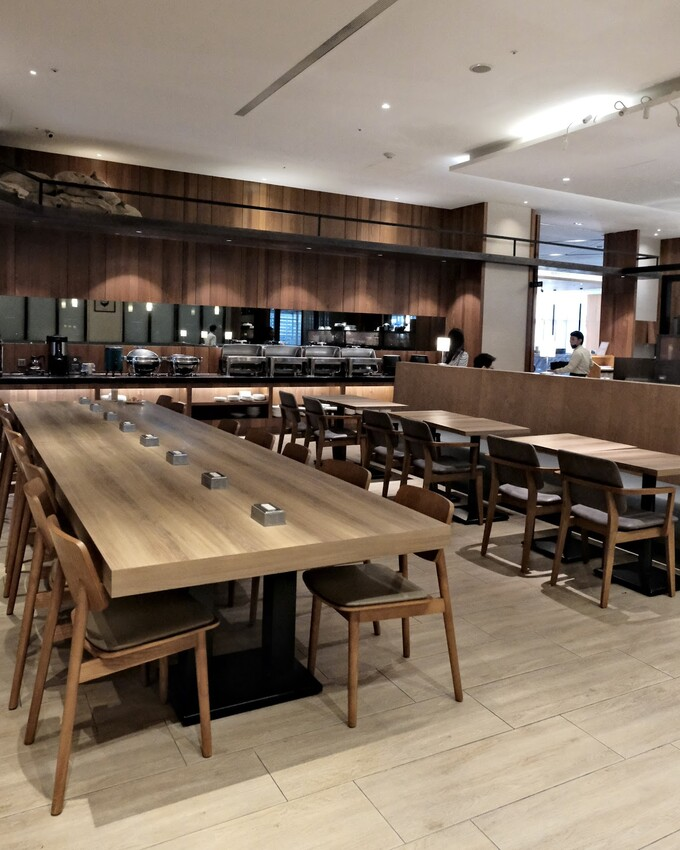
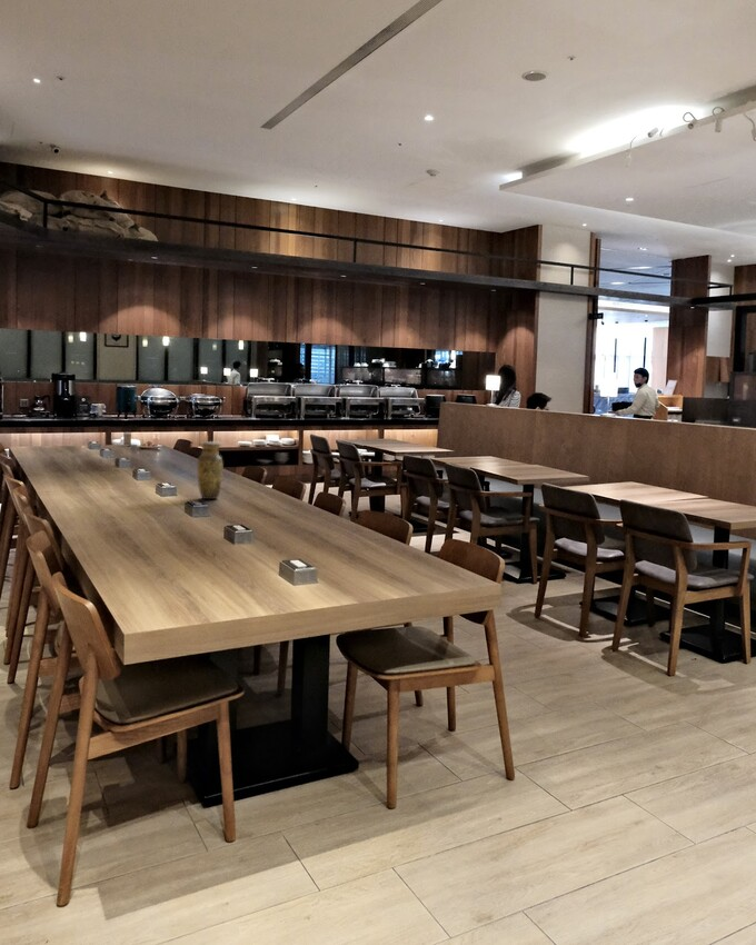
+ vase [196,440,223,500]
